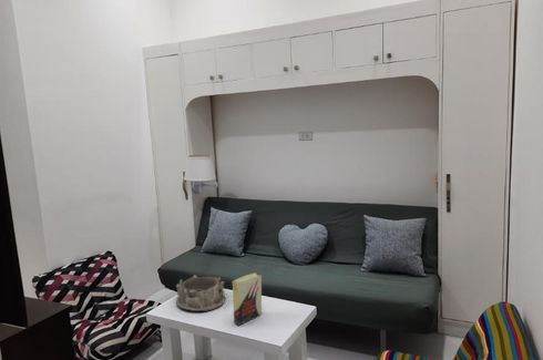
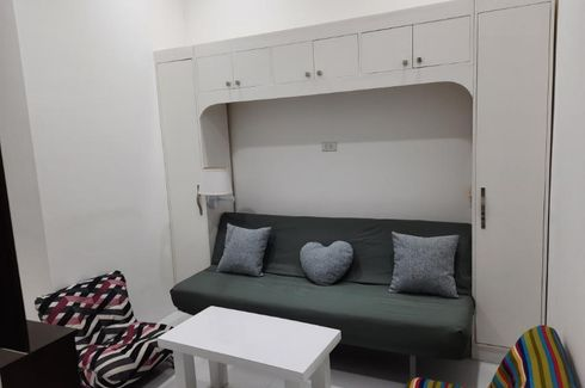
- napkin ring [175,274,226,312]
- book [232,271,263,327]
